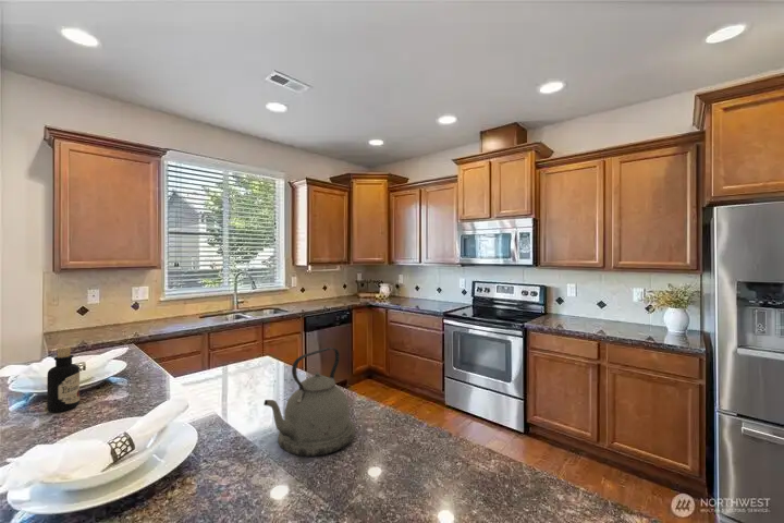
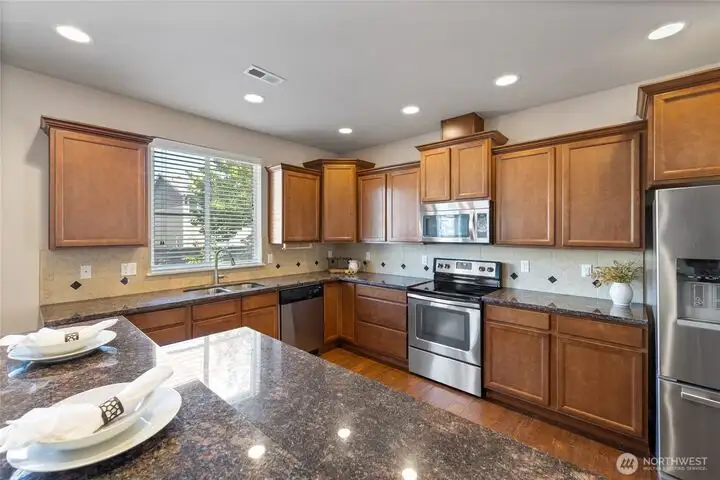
- kettle [262,346,356,458]
- bottle [46,345,81,413]
